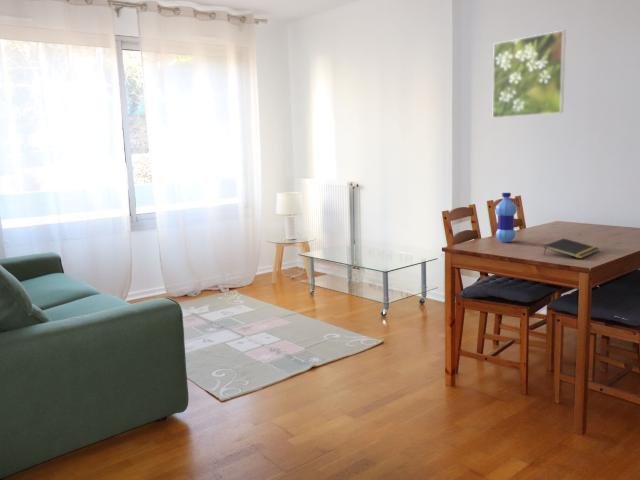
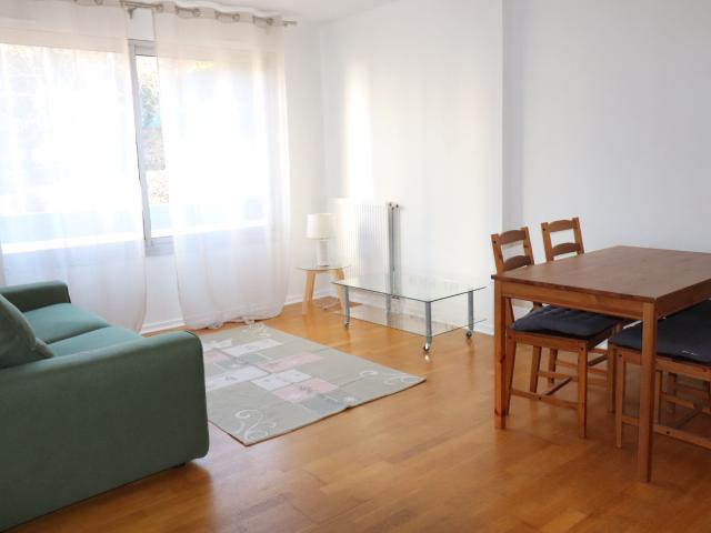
- notepad [543,237,600,260]
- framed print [492,29,567,119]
- water bottle [495,192,518,243]
